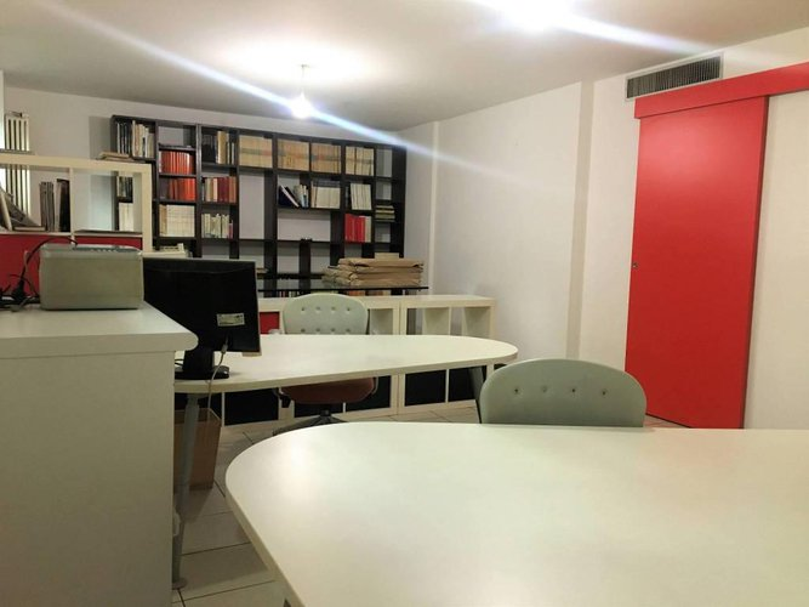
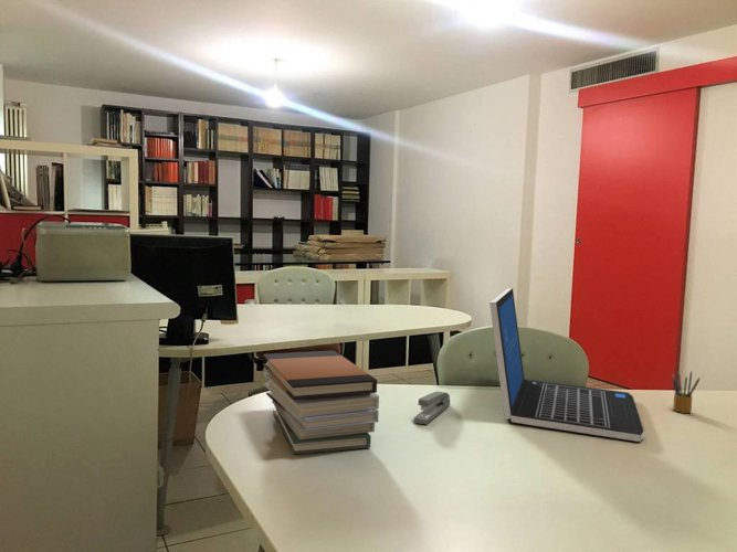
+ stapler [412,391,451,425]
+ pencil box [671,368,701,414]
+ book stack [262,350,380,455]
+ laptop [488,287,645,443]
